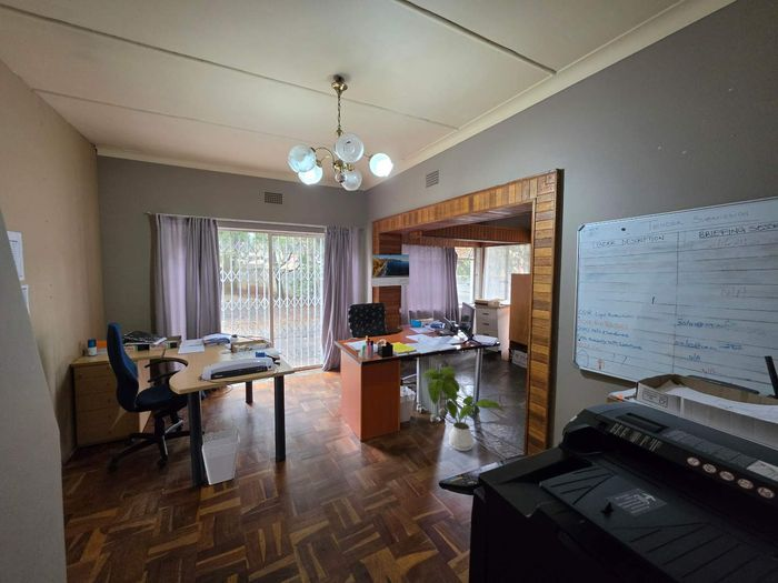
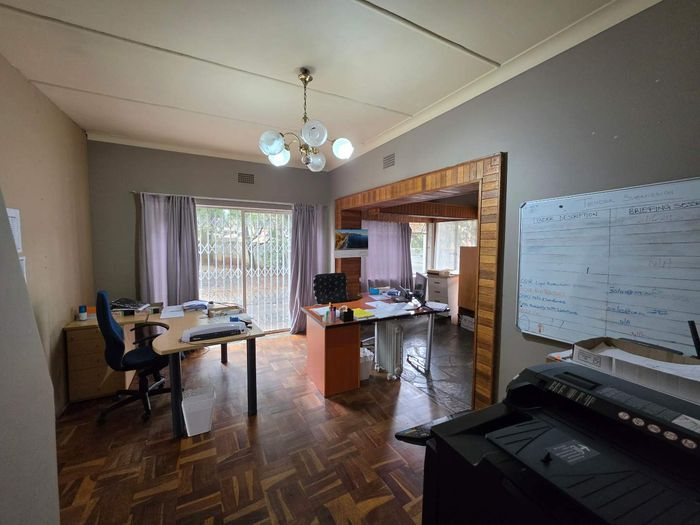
- house plant [421,365,506,452]
